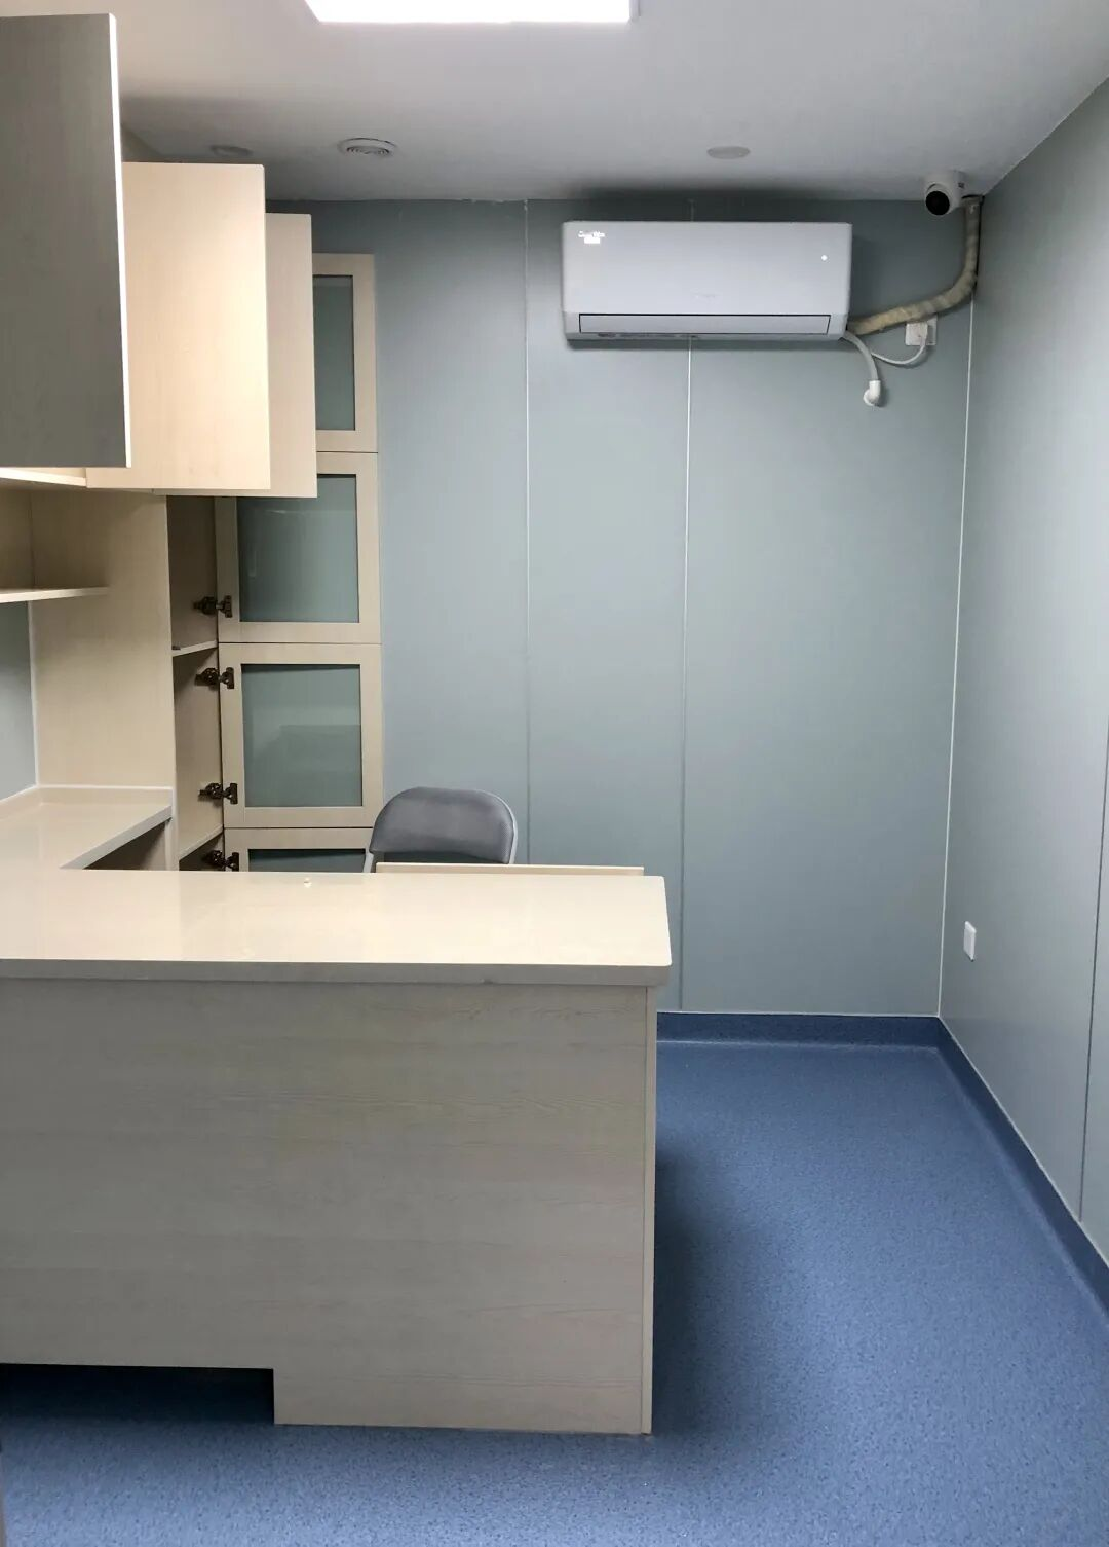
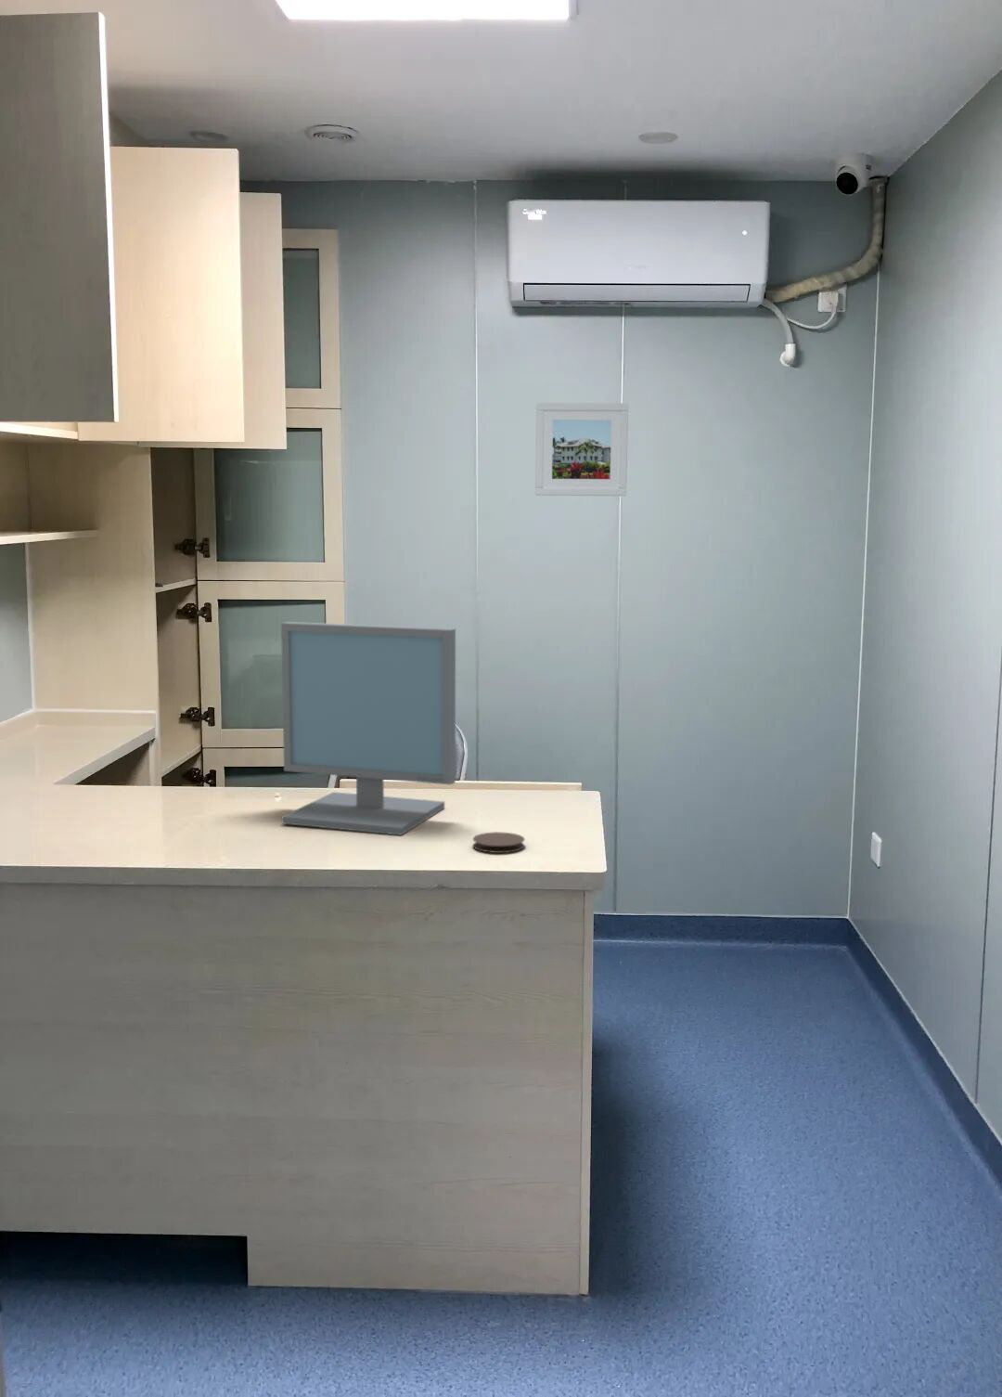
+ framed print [535,402,629,497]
+ computer monitor [280,621,457,836]
+ coaster [472,832,526,854]
